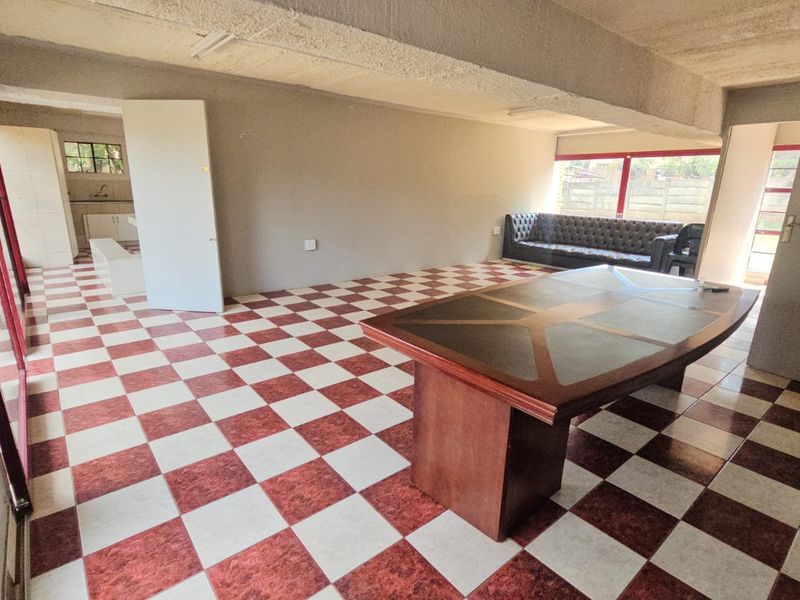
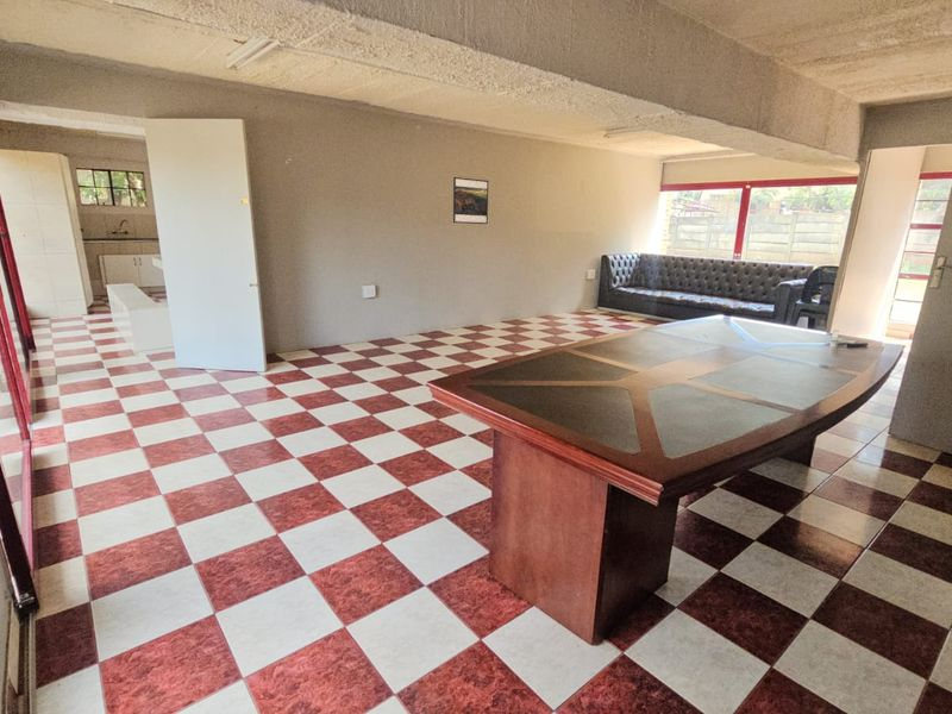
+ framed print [452,176,489,225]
